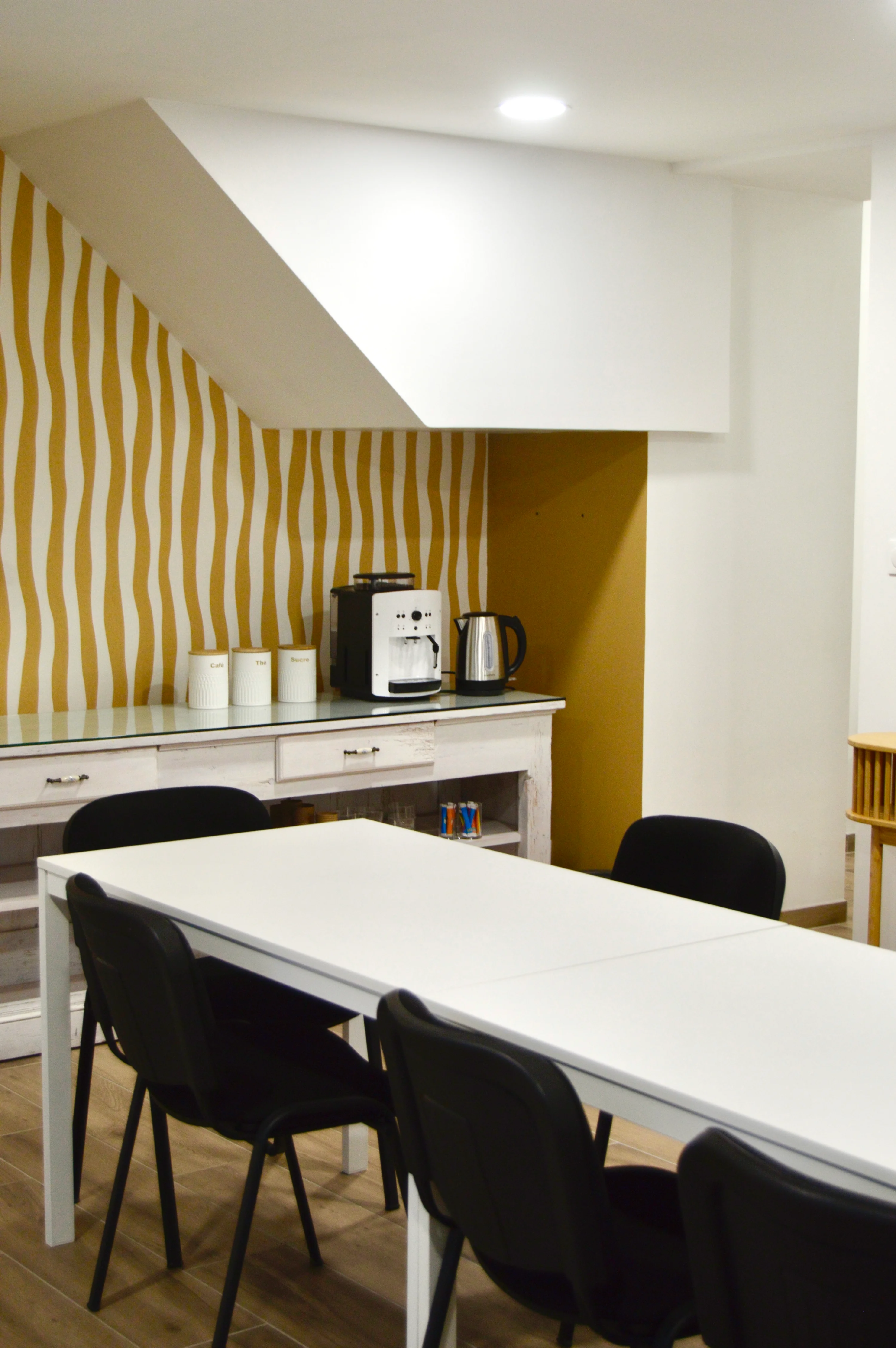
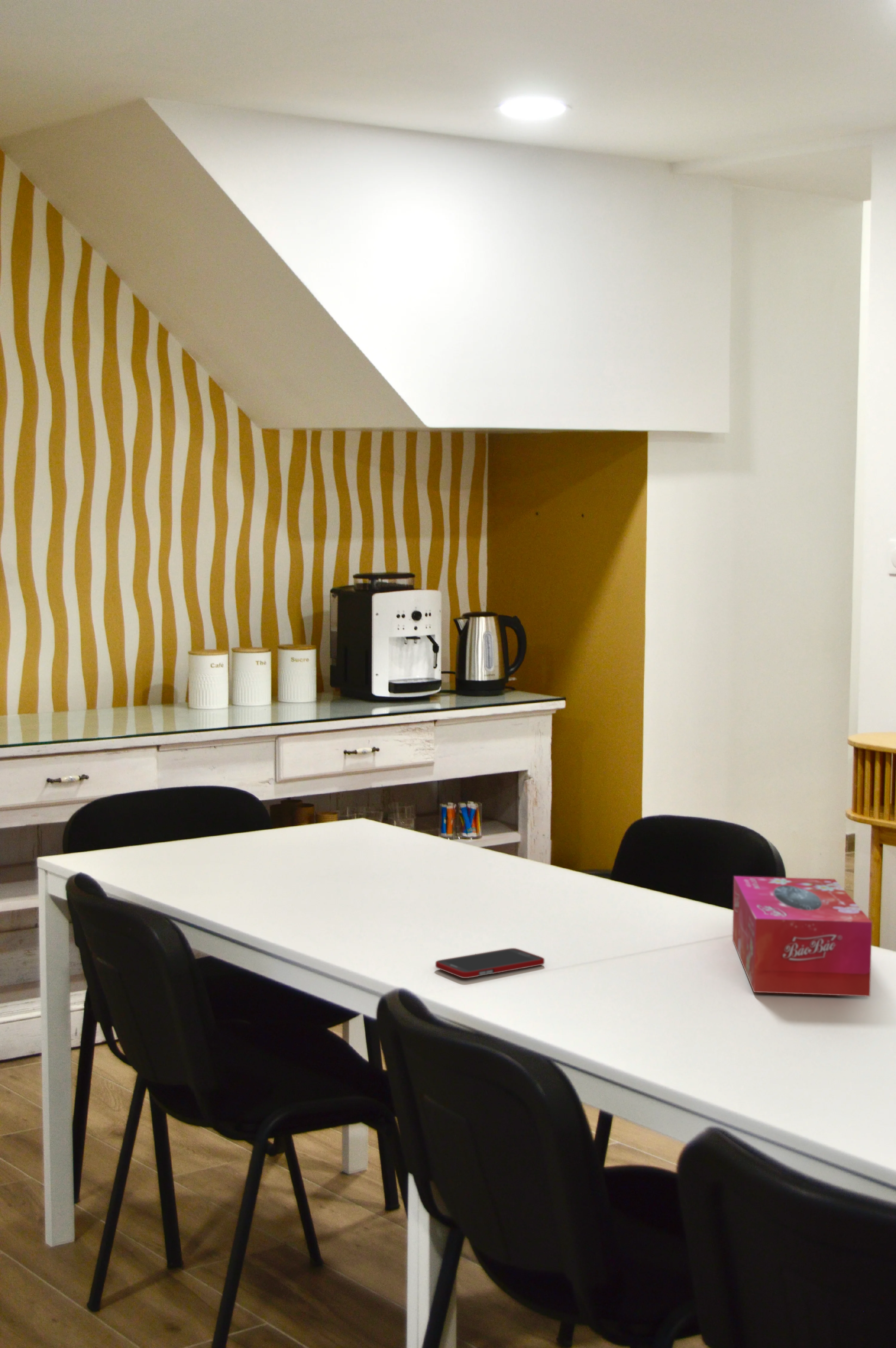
+ cell phone [435,948,545,978]
+ tissue box [732,876,872,997]
